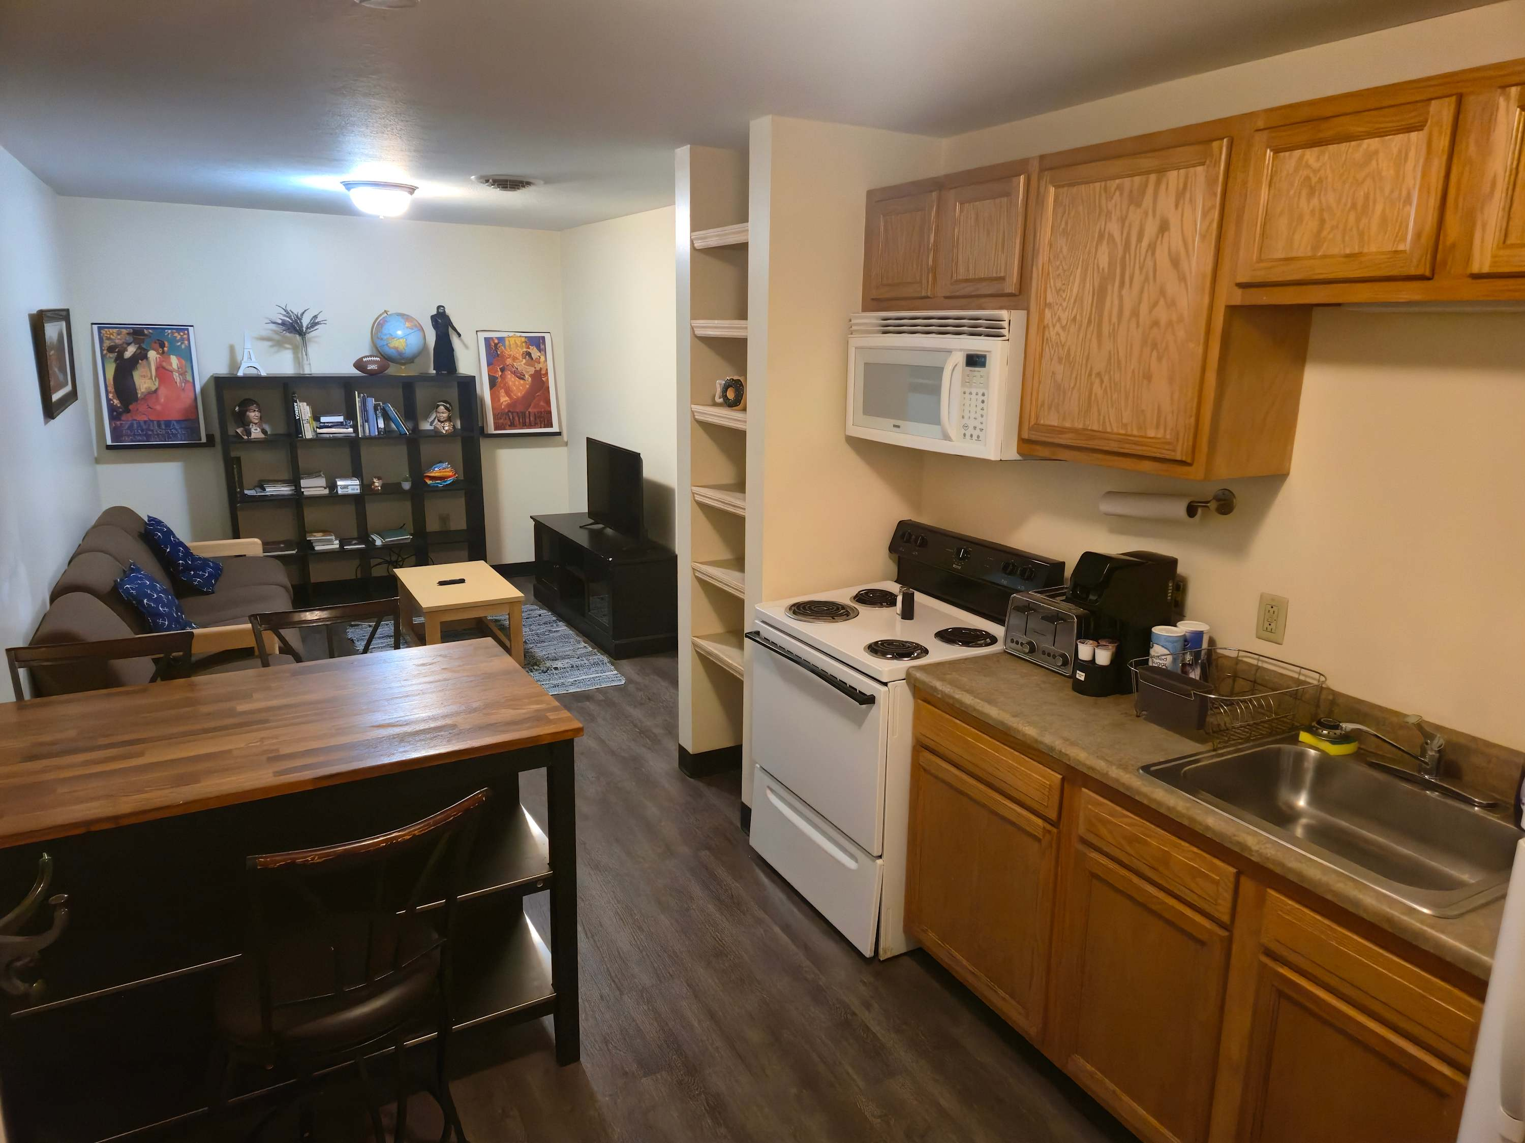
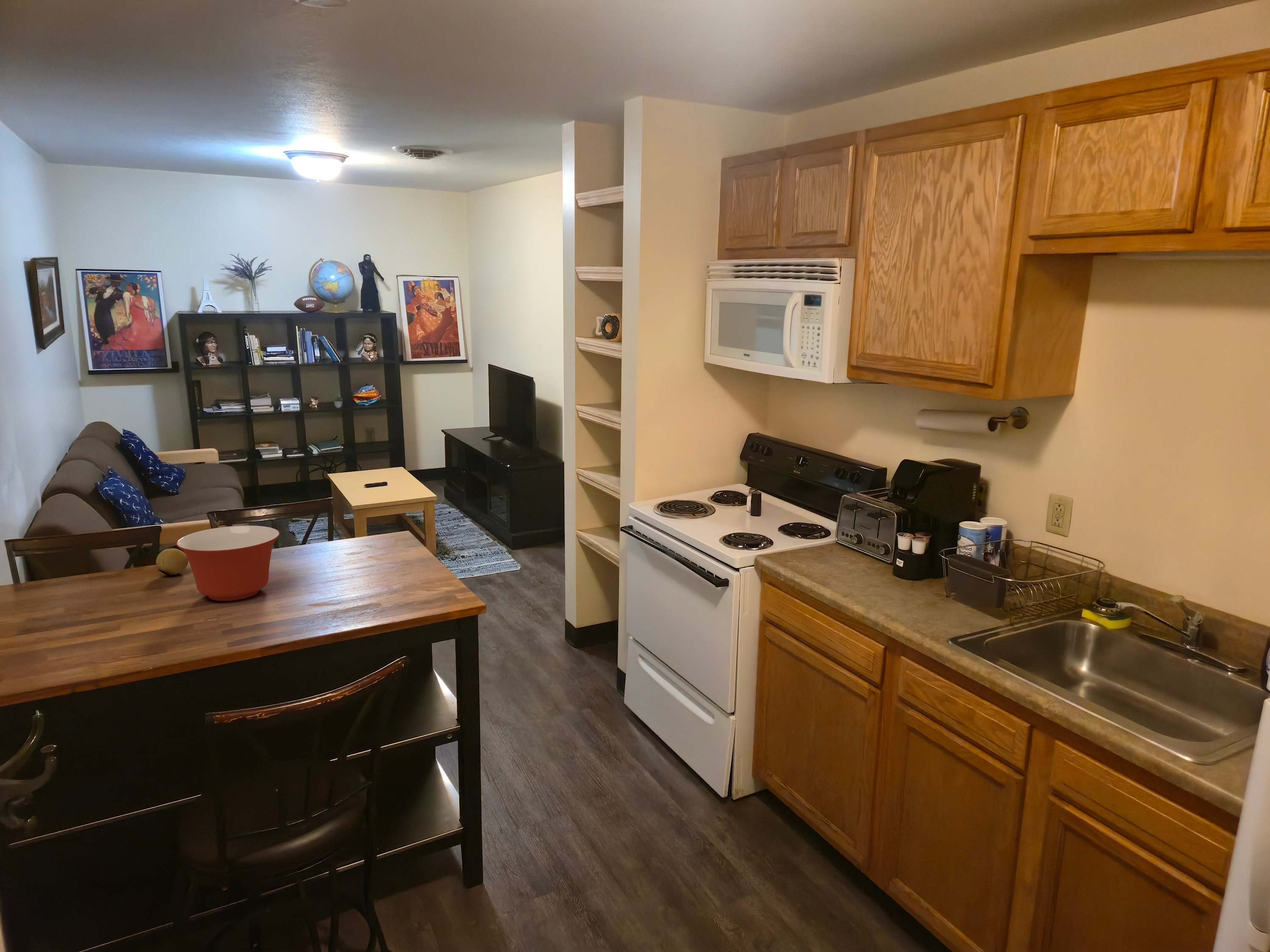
+ fruit [155,548,189,576]
+ mixing bowl [176,525,280,601]
